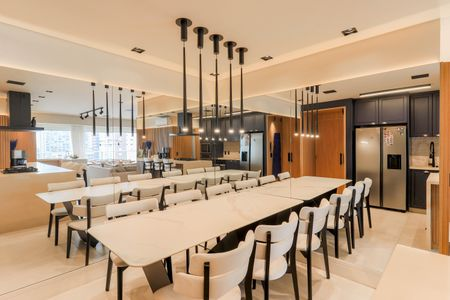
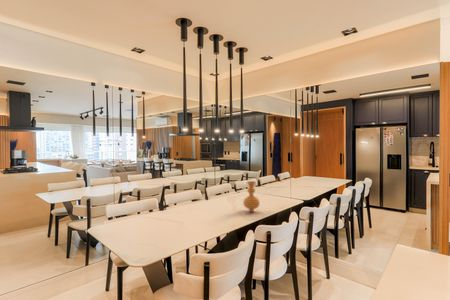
+ vase [242,180,261,213]
